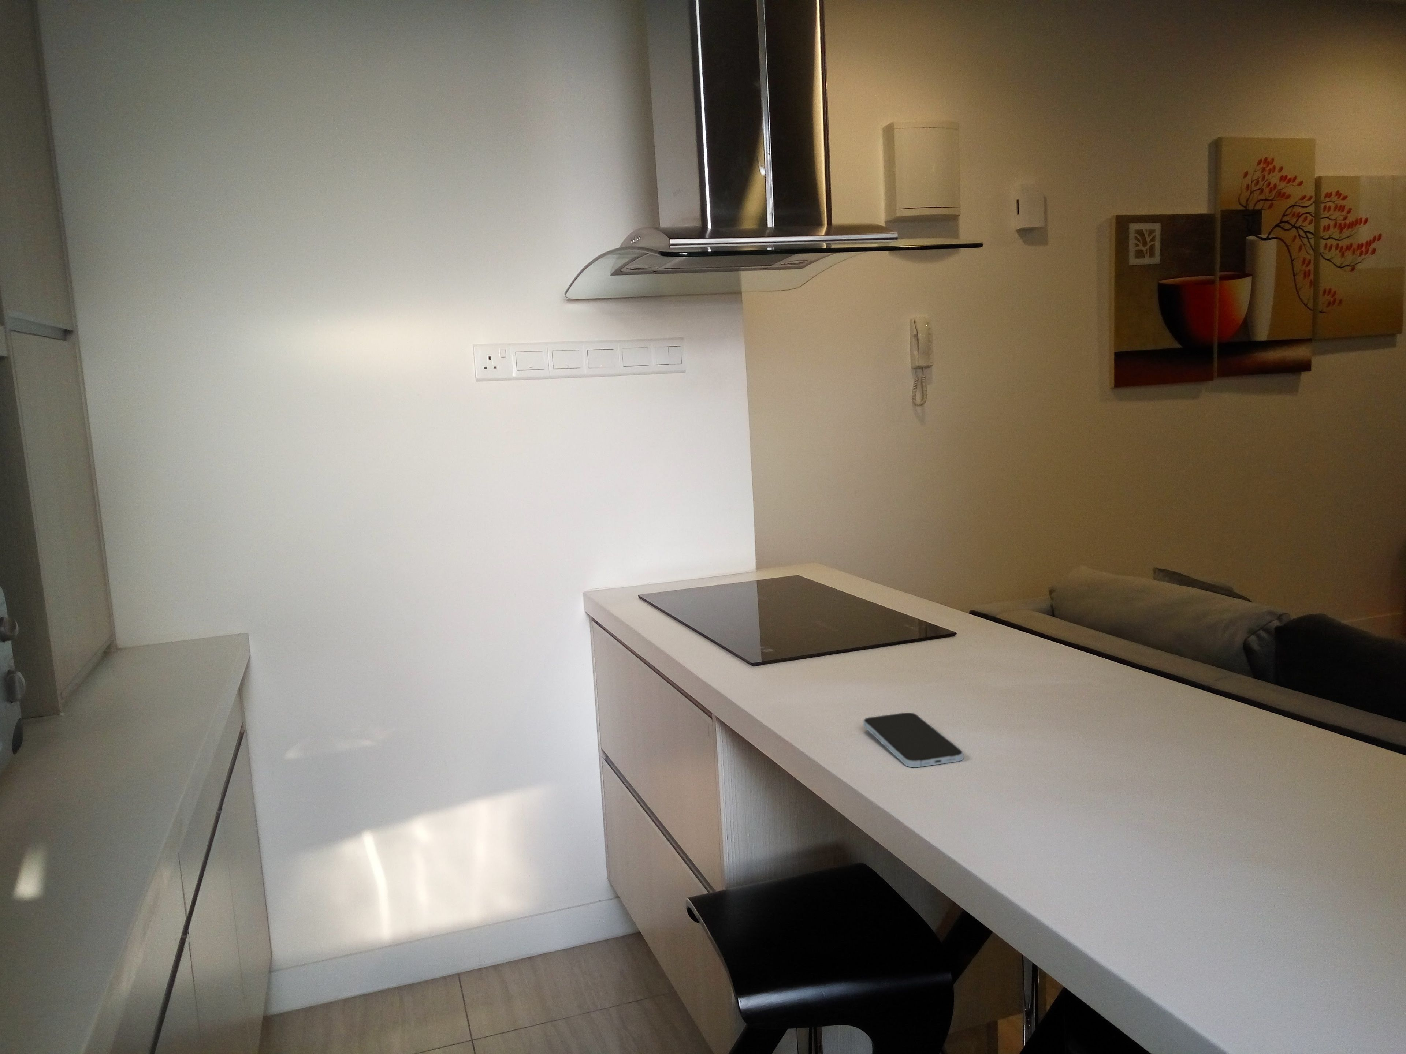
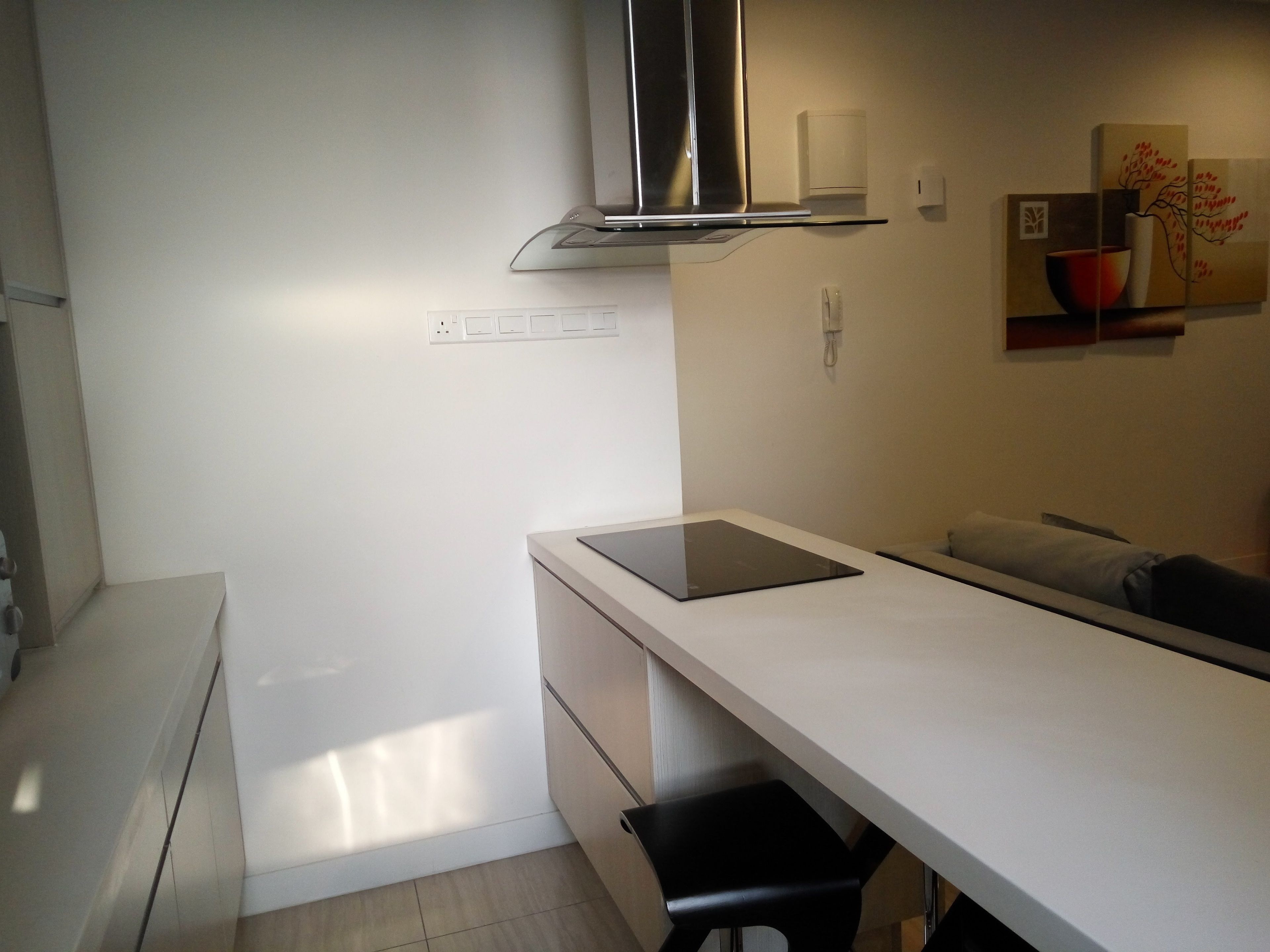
- smartphone [864,712,963,768]
